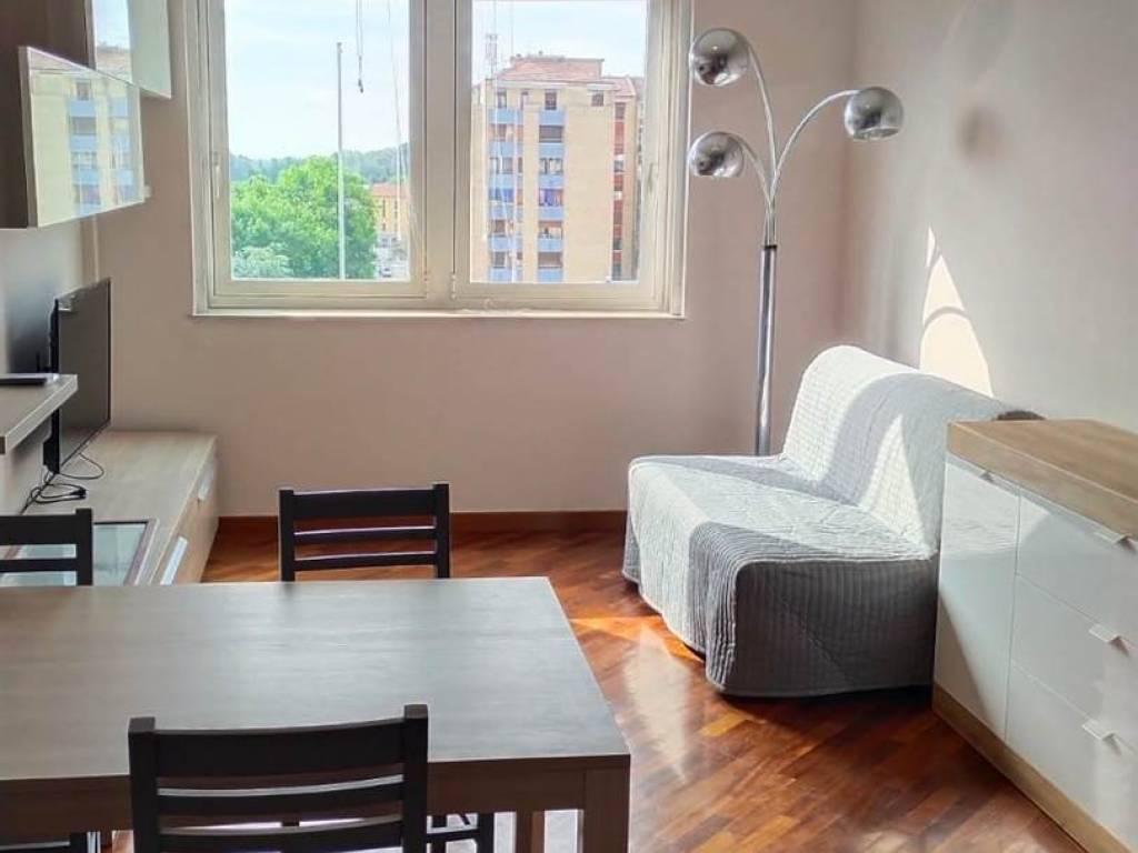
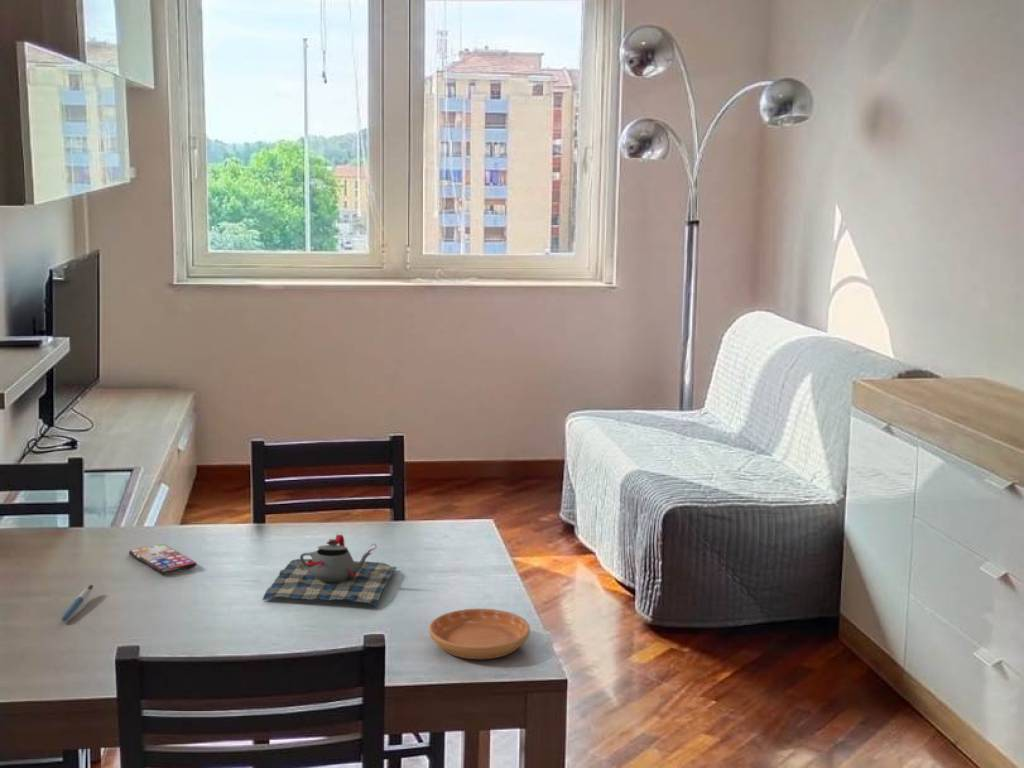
+ teapot [262,534,398,608]
+ smartphone [128,543,198,575]
+ pen [60,583,94,623]
+ saucer [428,608,531,660]
